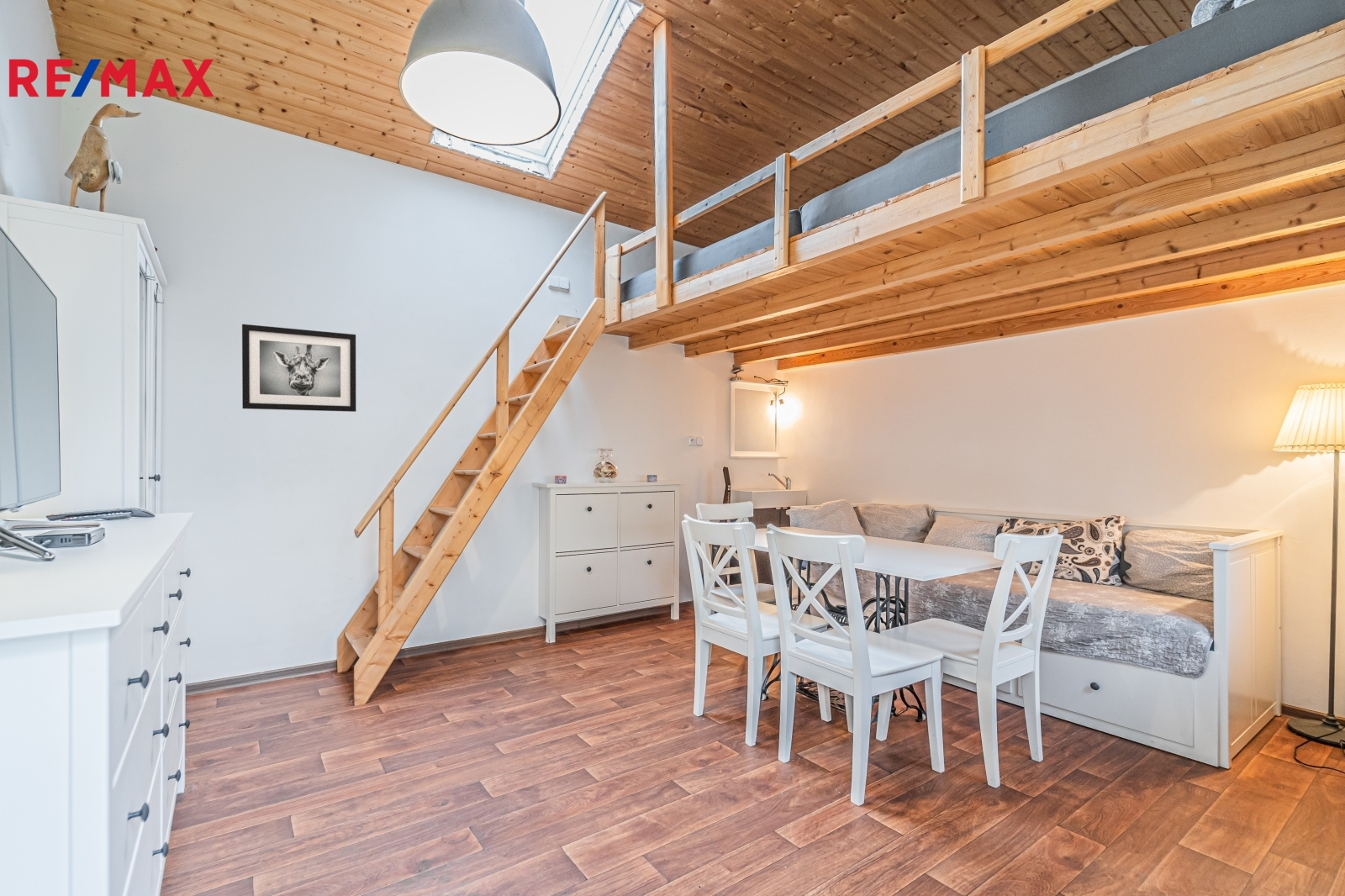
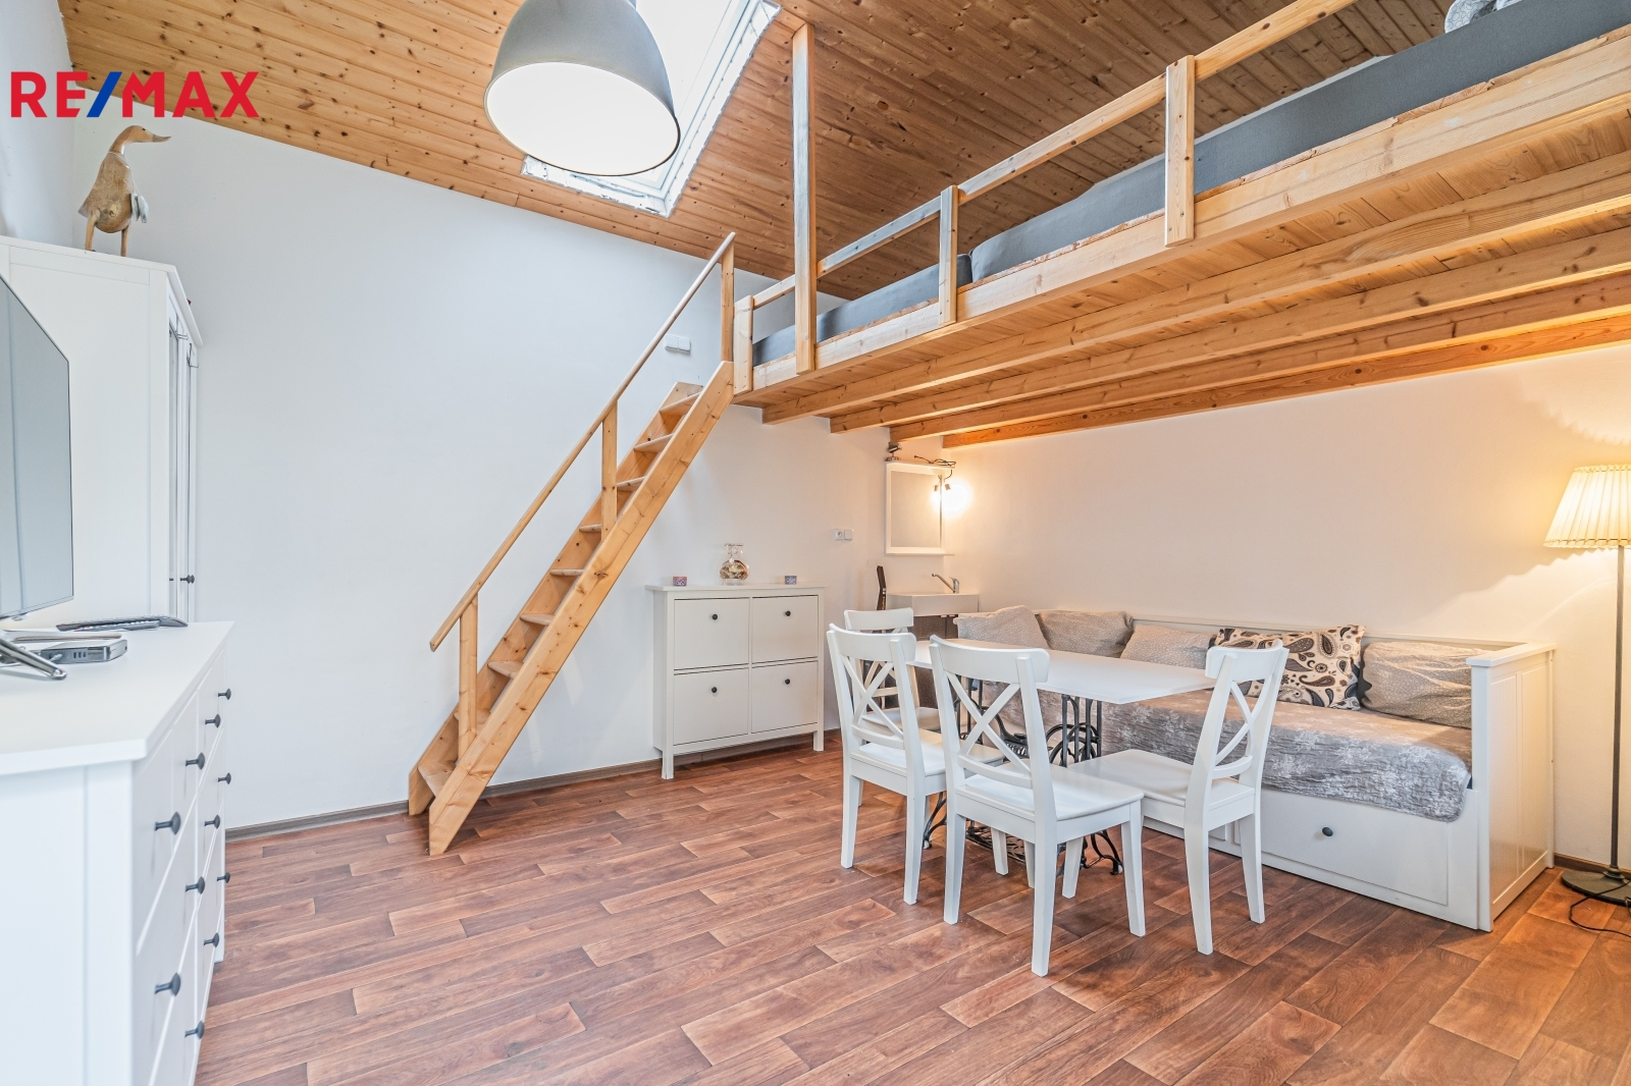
- wall art [241,324,357,413]
